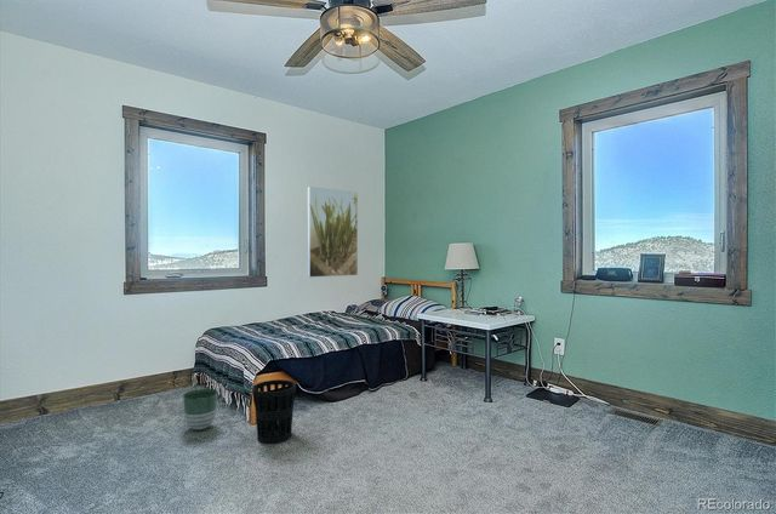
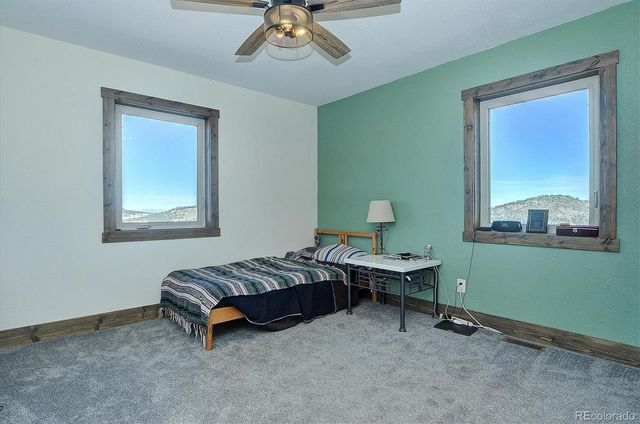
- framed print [307,185,359,279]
- planter [182,388,218,432]
- wastebasket [251,378,297,445]
